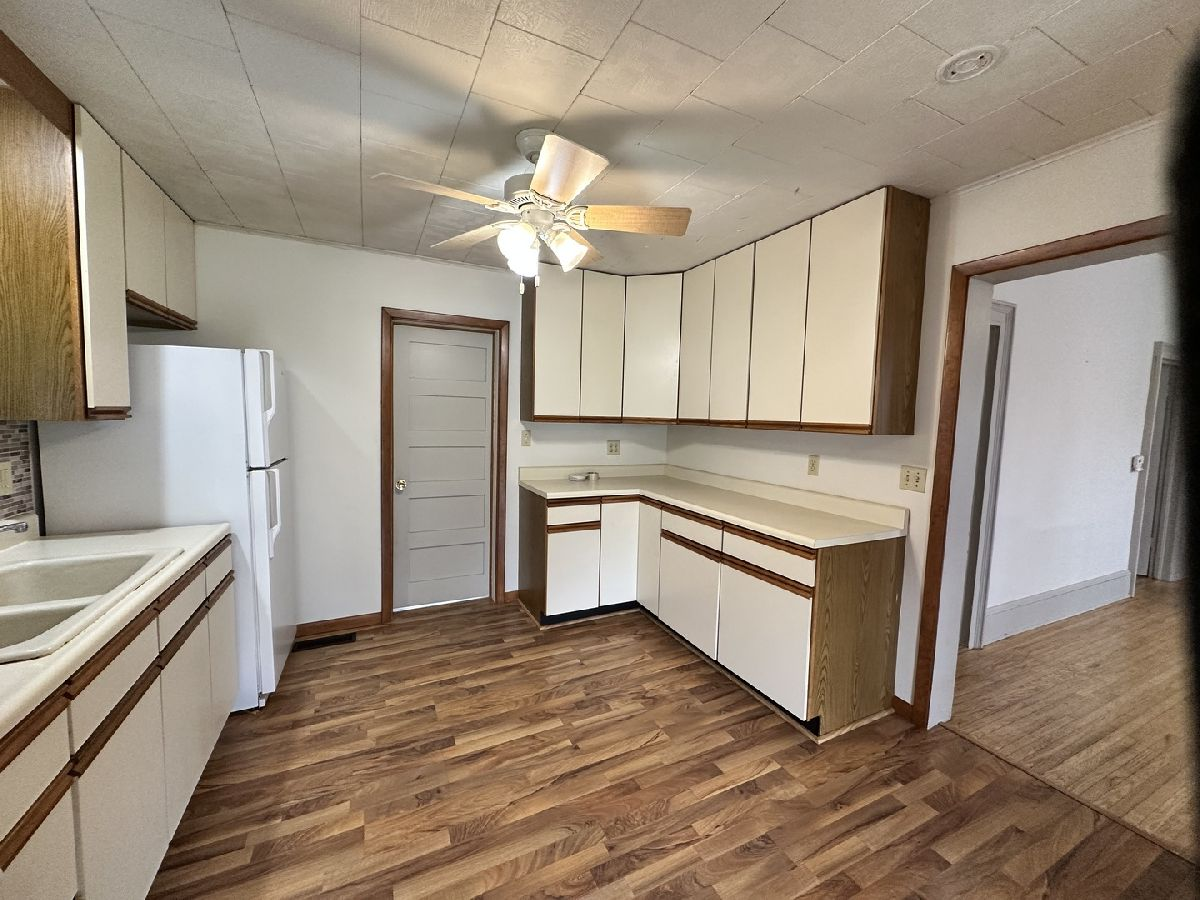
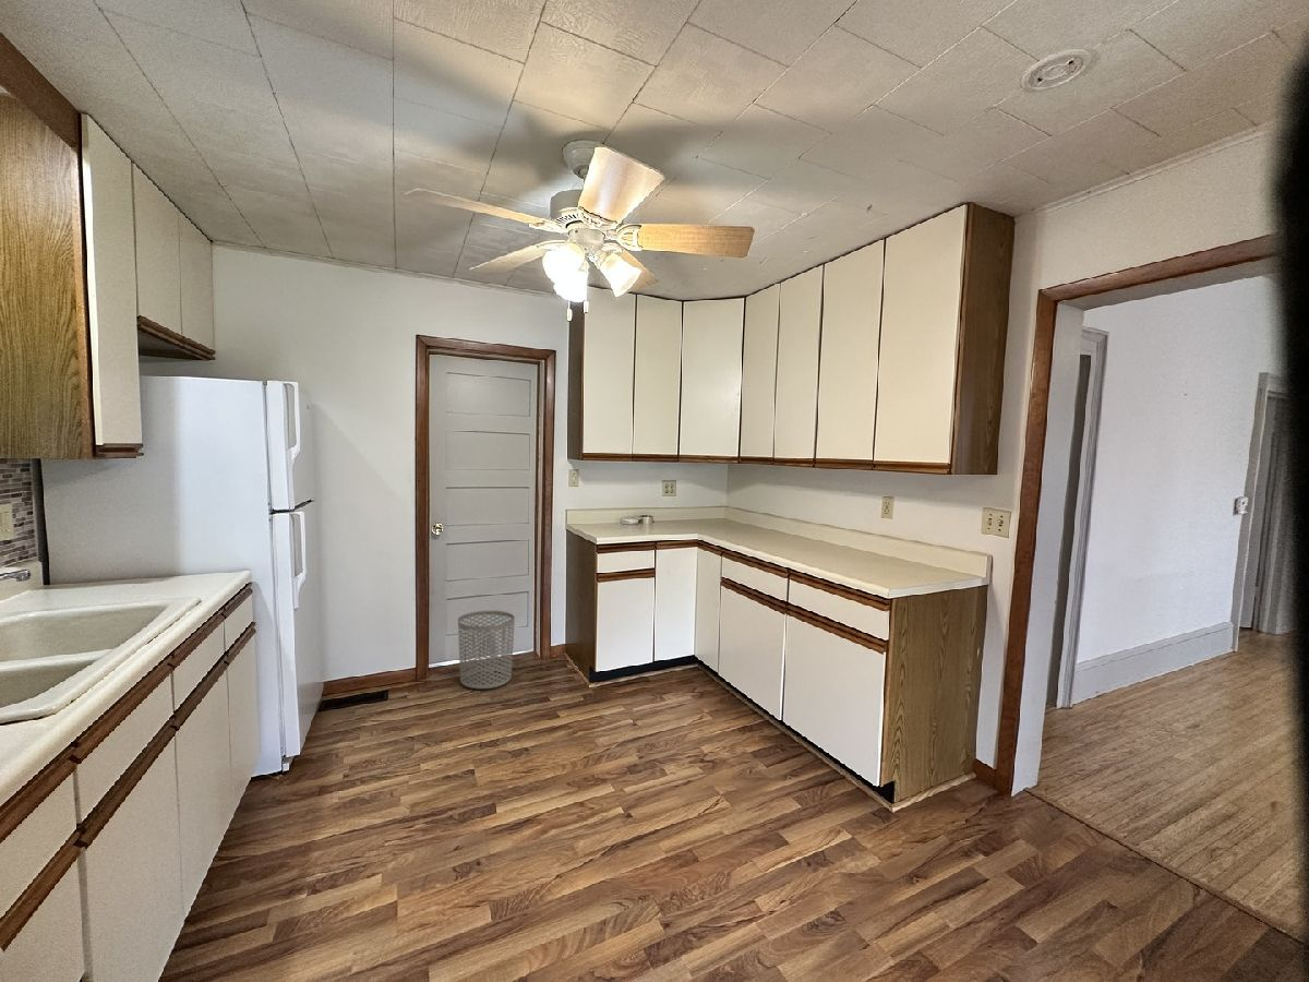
+ waste bin [457,610,516,690]
